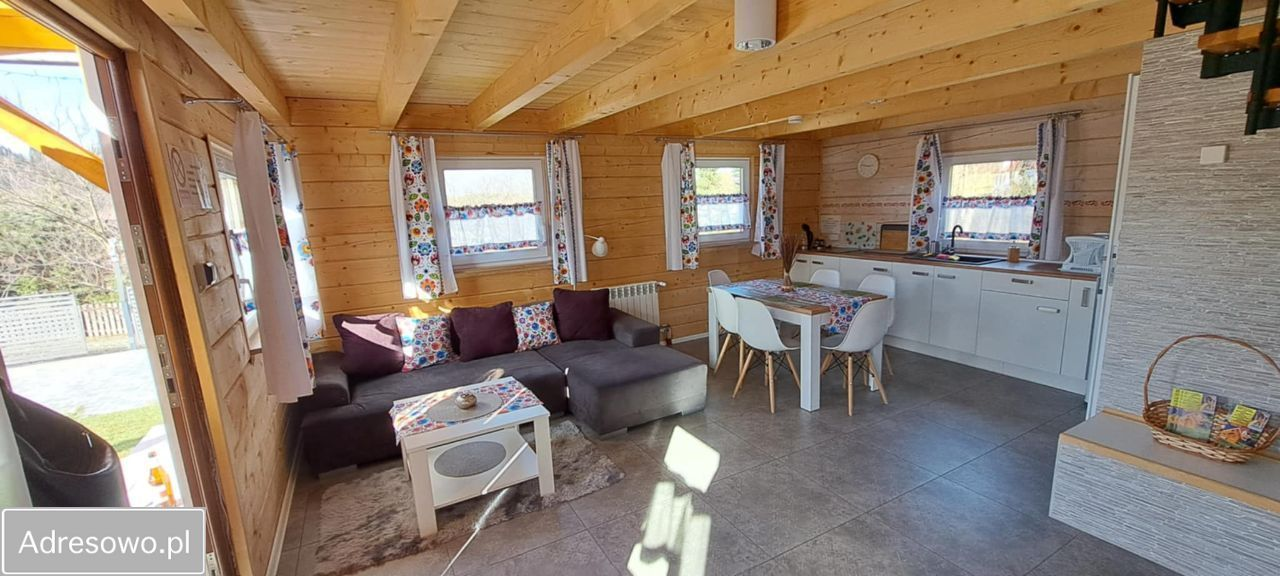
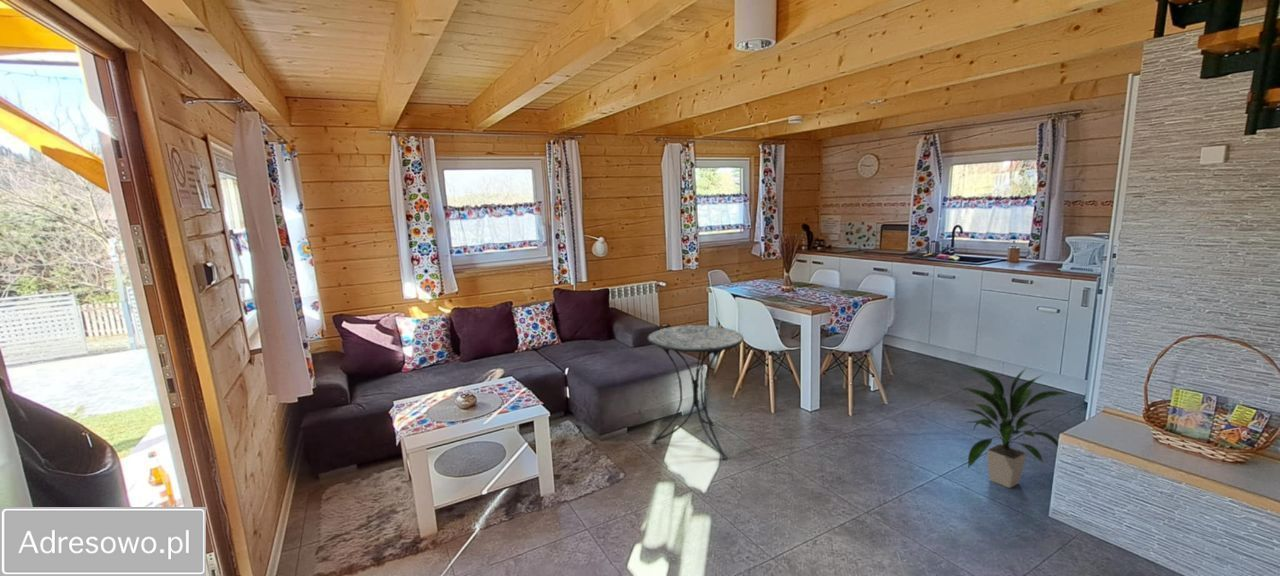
+ side table [646,324,745,460]
+ indoor plant [957,366,1071,489]
